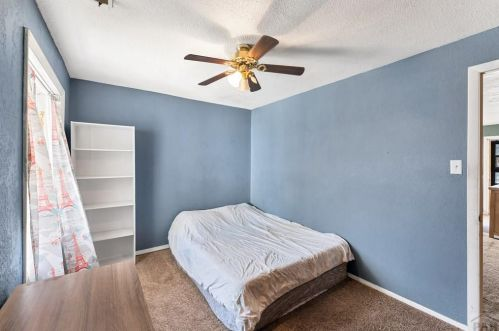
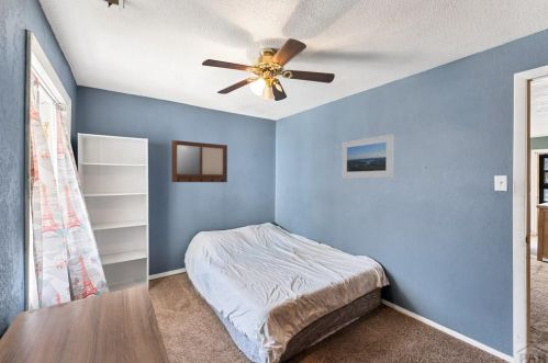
+ writing board [170,139,228,183]
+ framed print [340,133,394,179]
